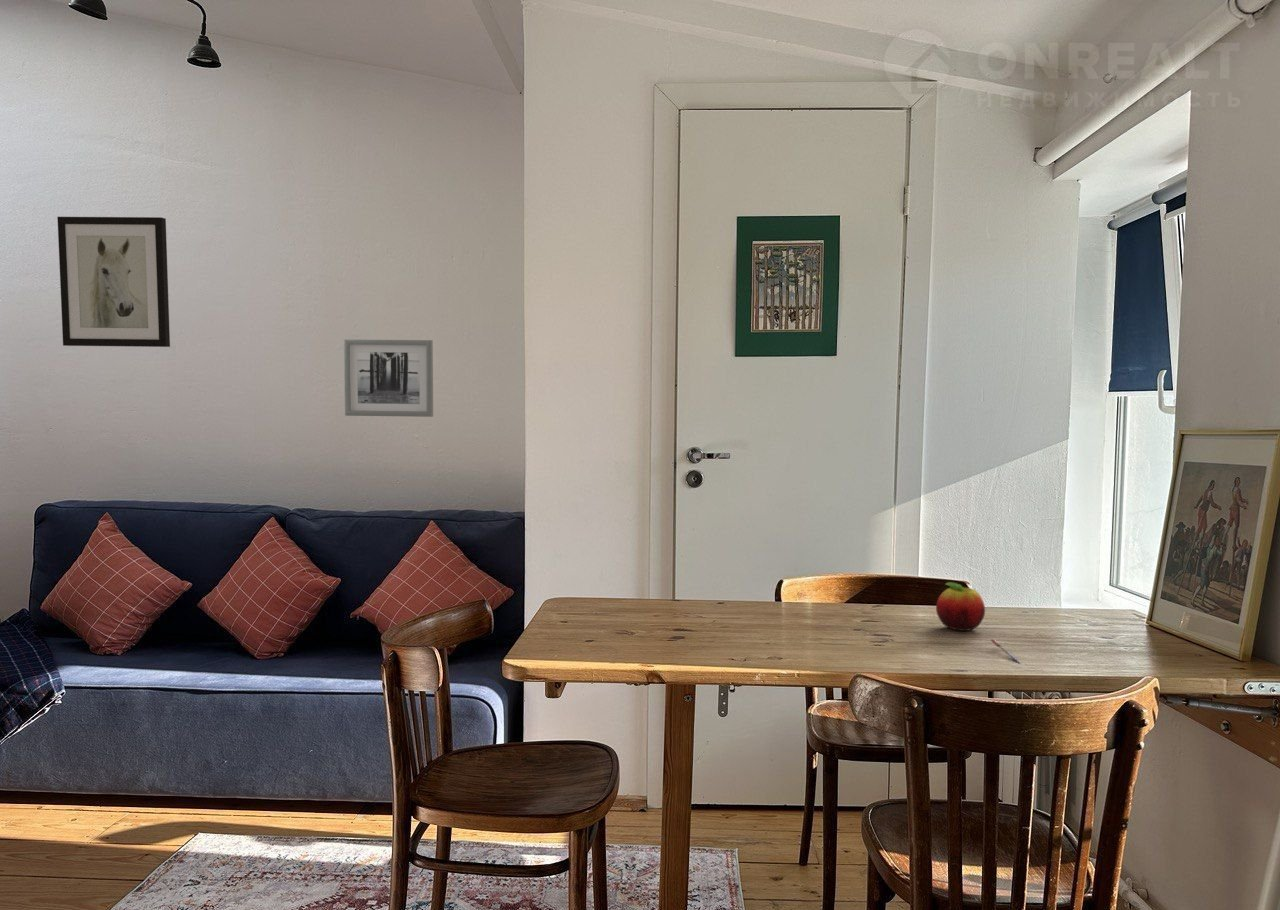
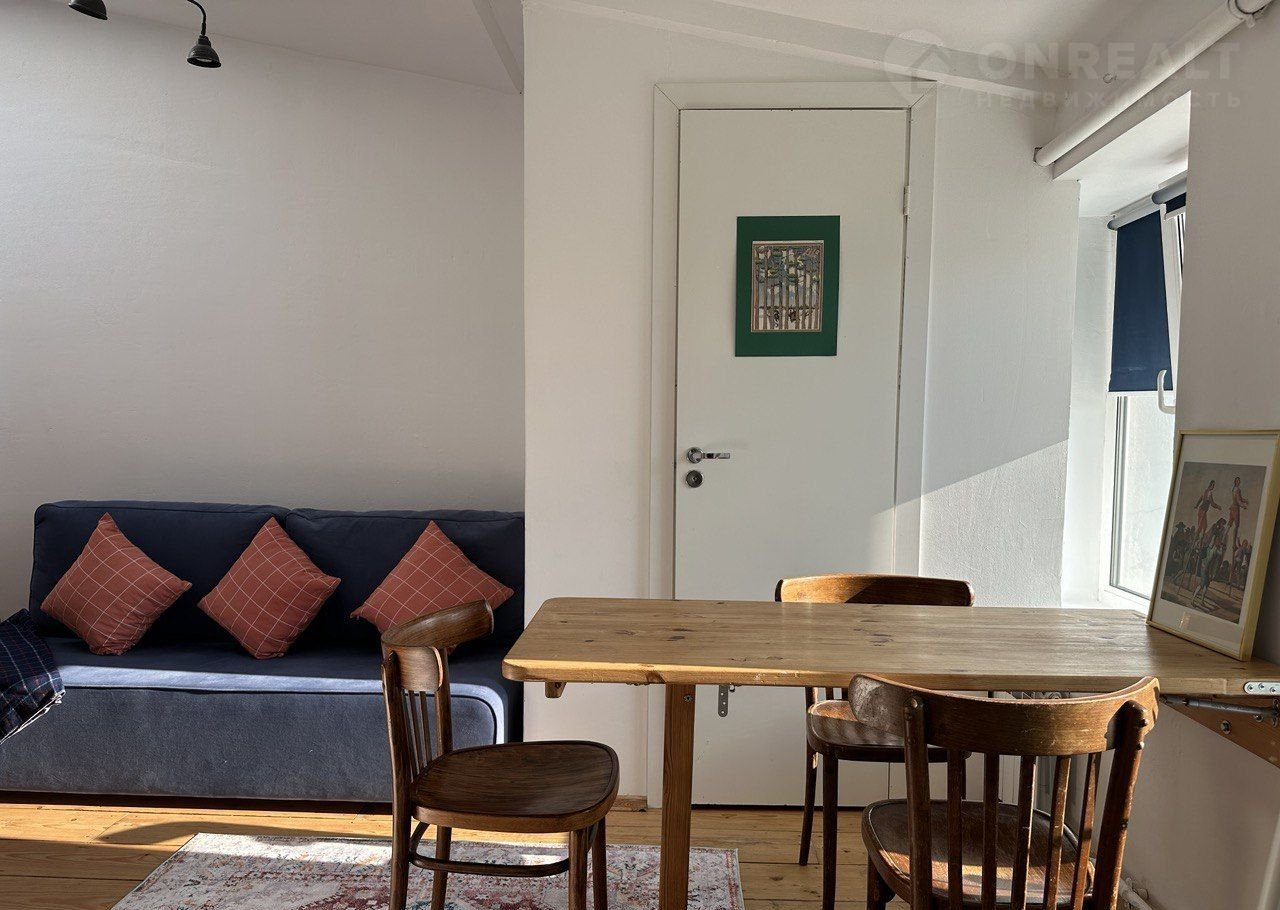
- pen [990,638,1022,665]
- wall art [56,216,171,348]
- wall art [343,338,434,418]
- fruit [935,581,986,632]
